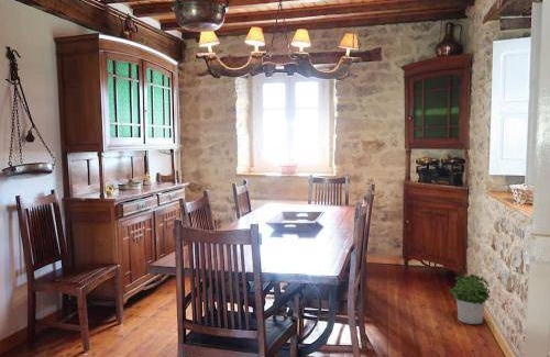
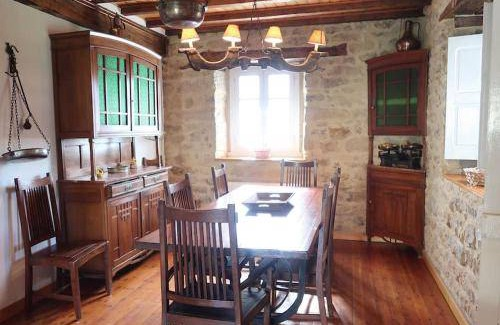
- potted plant [448,271,492,325]
